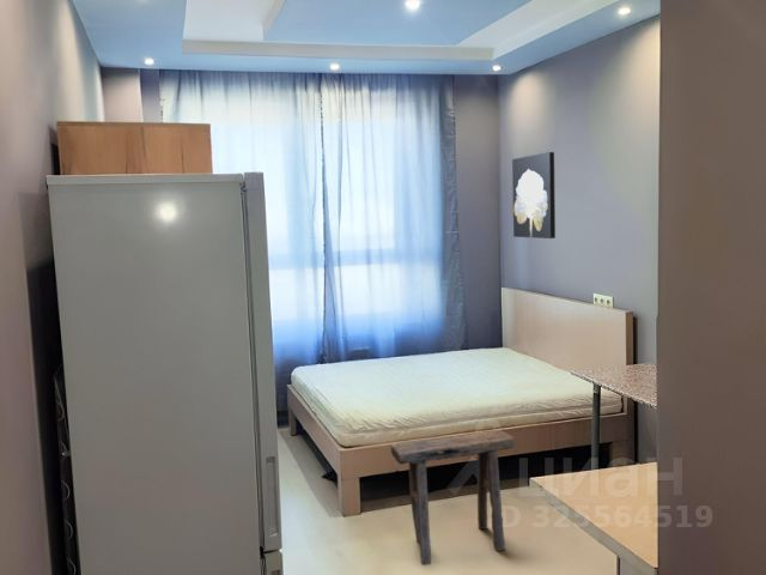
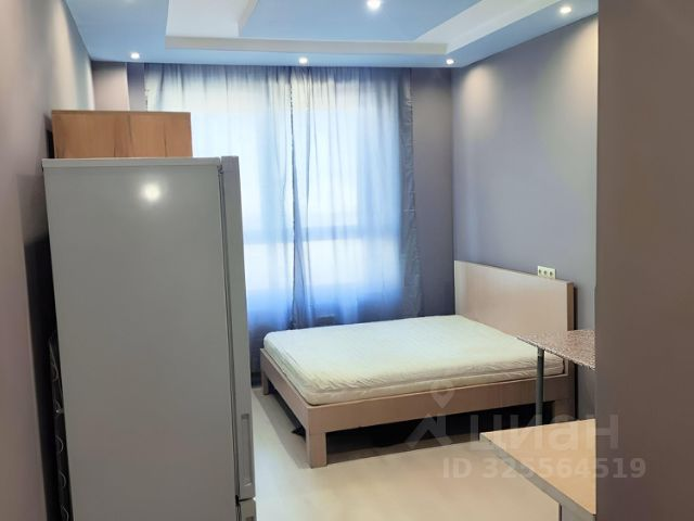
- wall art [511,151,557,240]
- stool [389,430,516,567]
